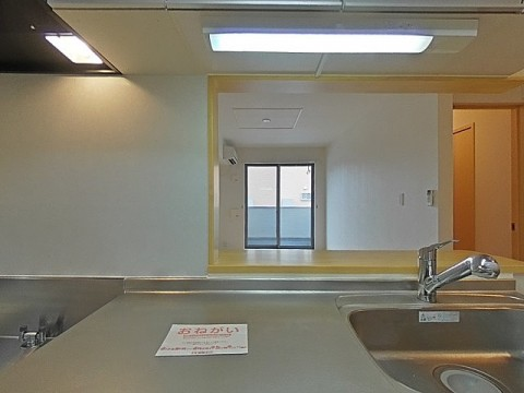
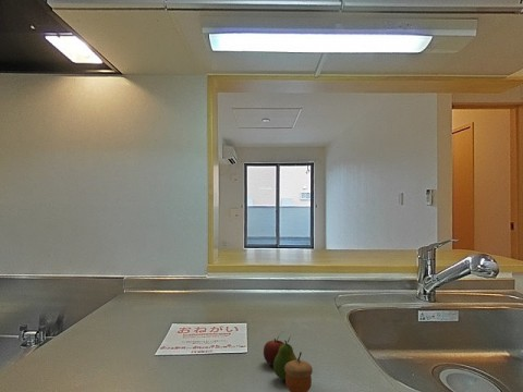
+ fruit [263,331,314,392]
